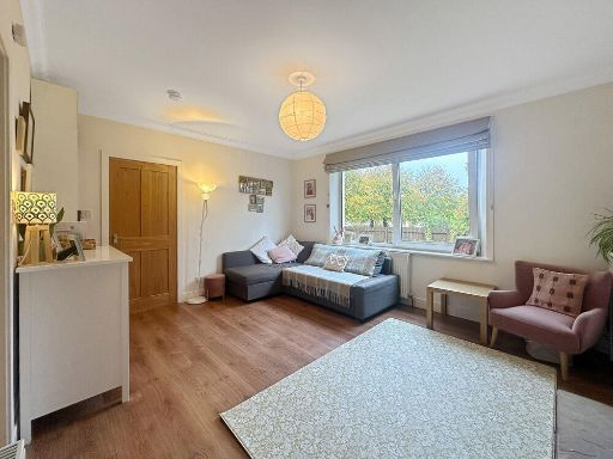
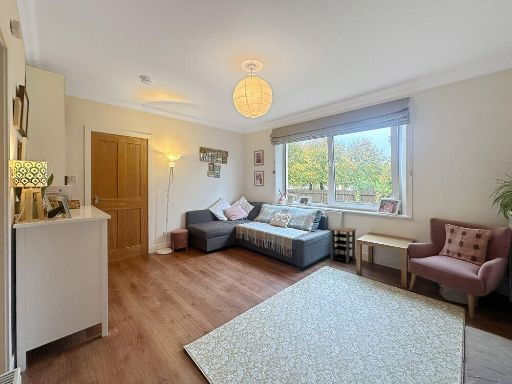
+ side table [329,226,358,265]
